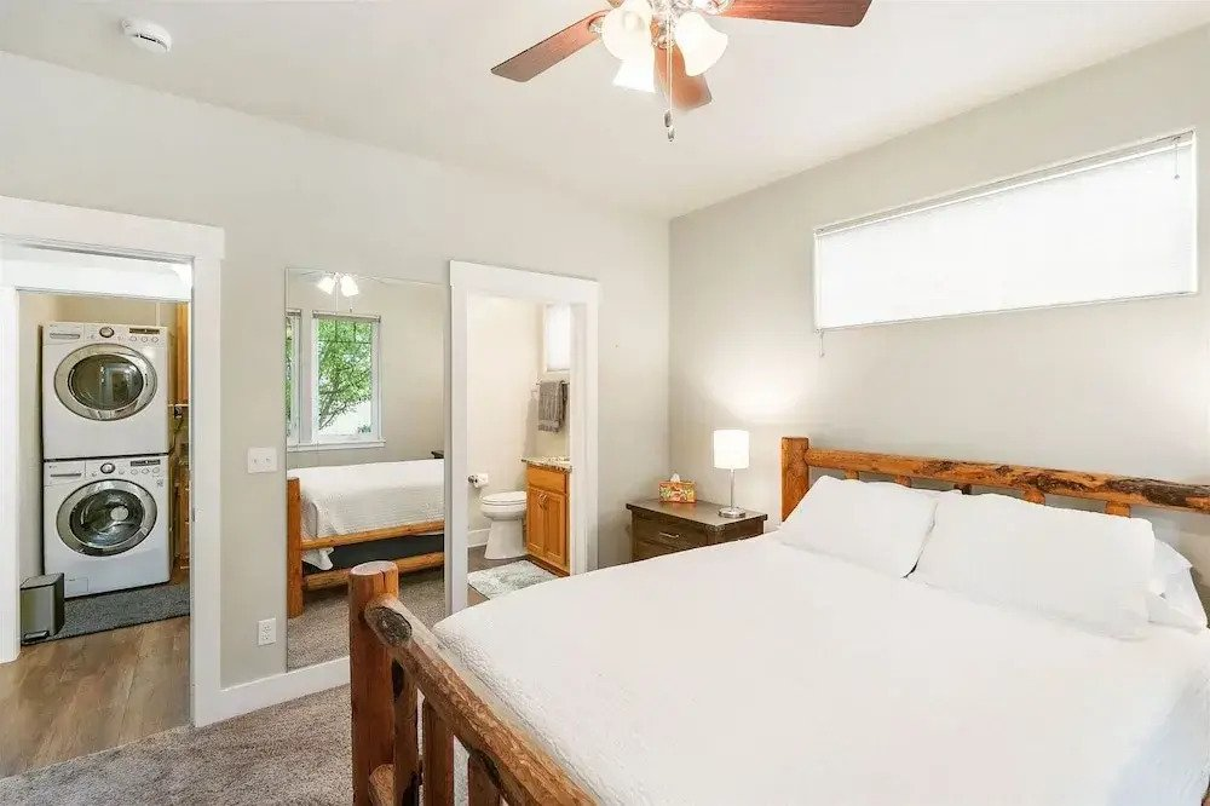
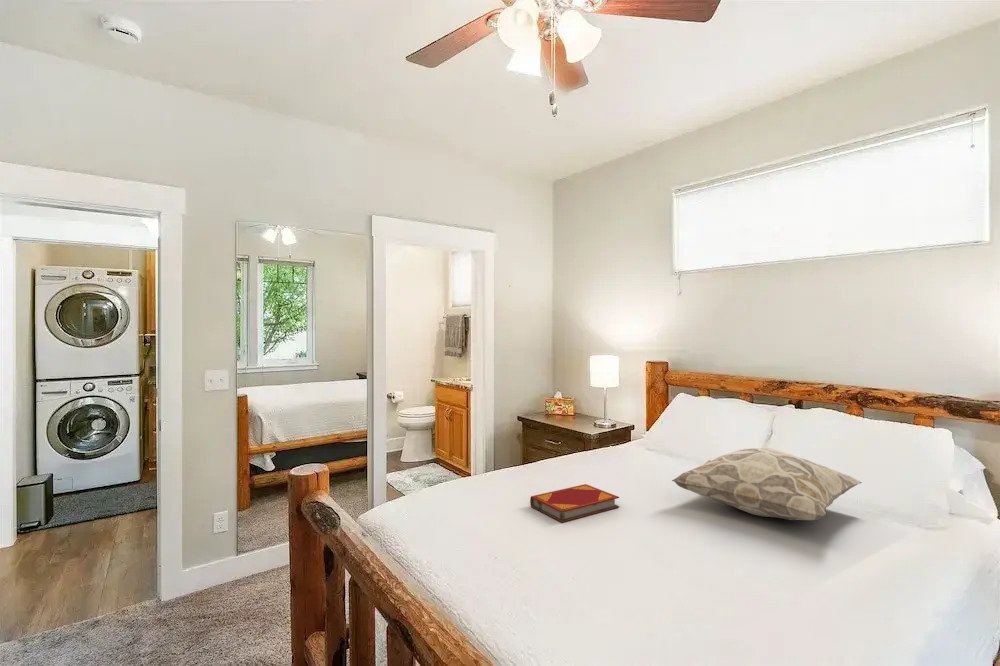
+ hardback book [529,483,620,523]
+ decorative pillow [671,447,863,521]
